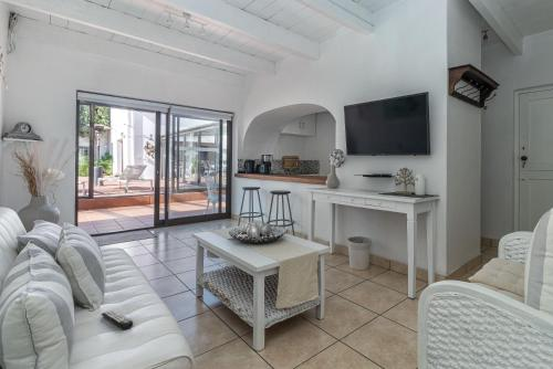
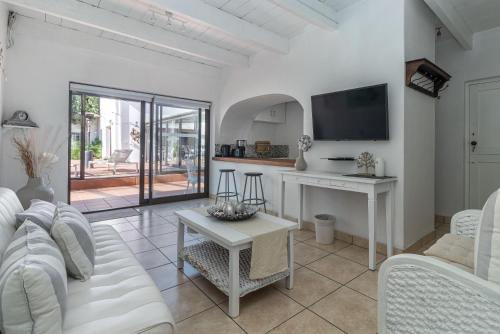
- remote control [101,308,134,330]
